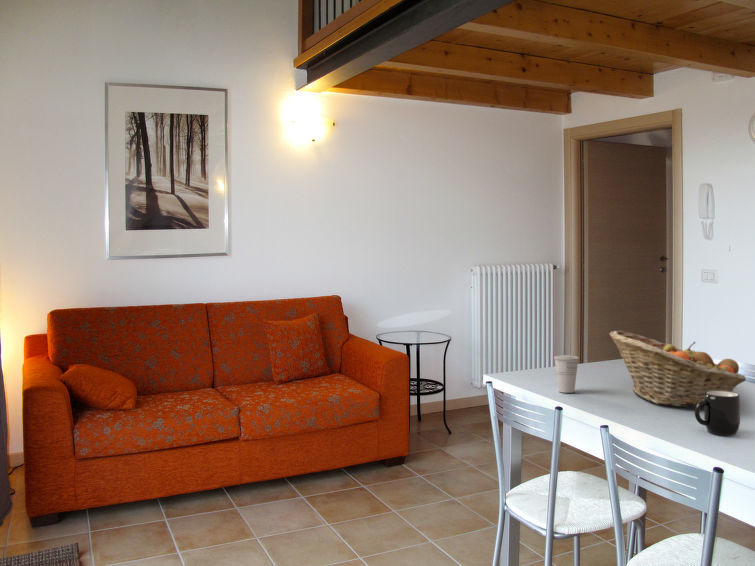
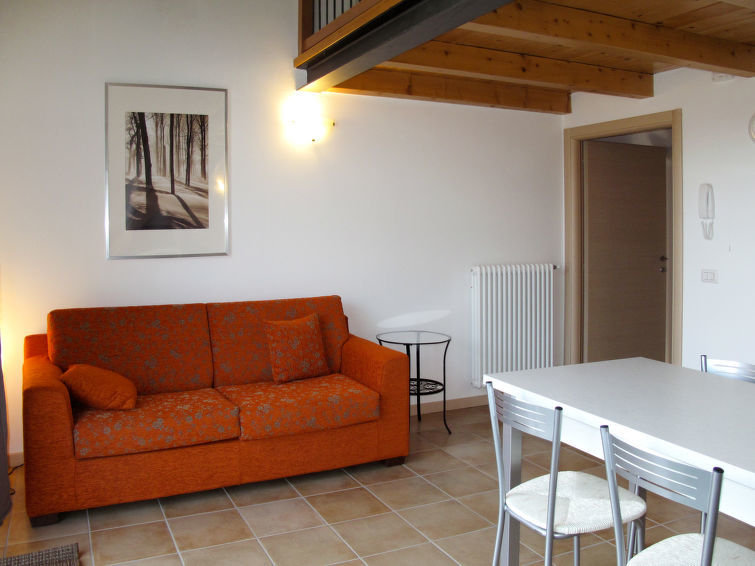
- mug [694,391,742,437]
- cup [553,354,580,394]
- fruit basket [608,330,747,408]
